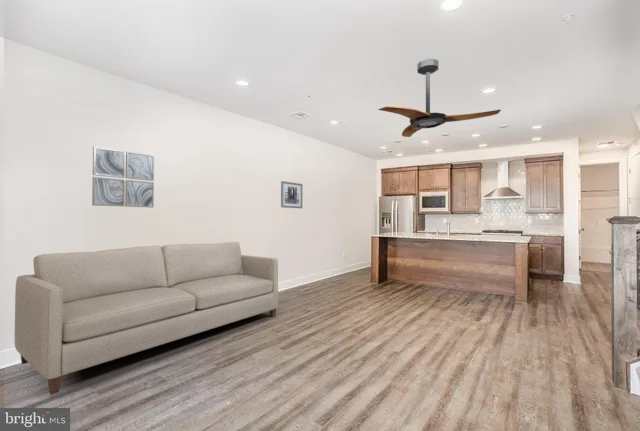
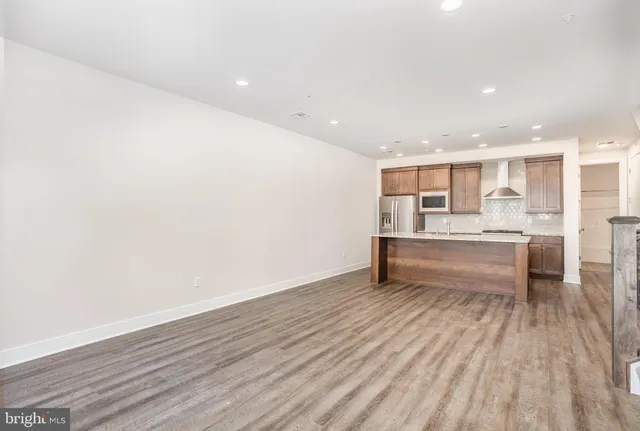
- sofa [14,241,279,396]
- wall art [91,145,155,209]
- ceiling fan [378,58,502,138]
- wall art [280,180,303,209]
